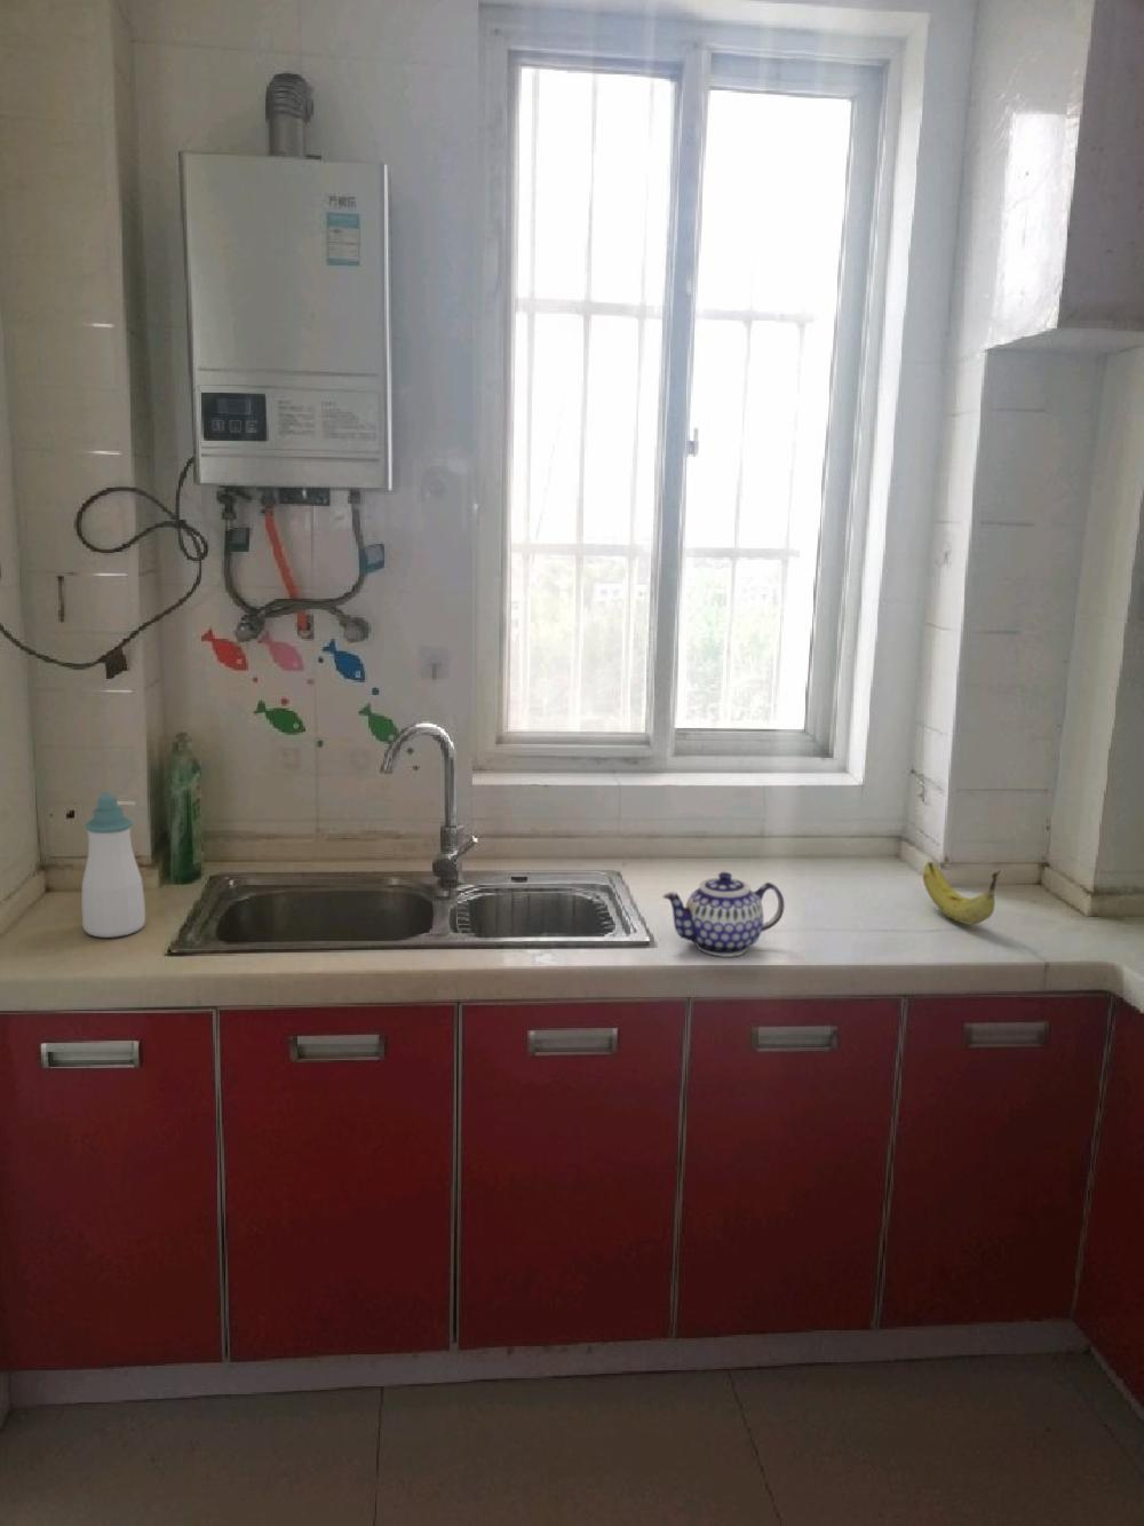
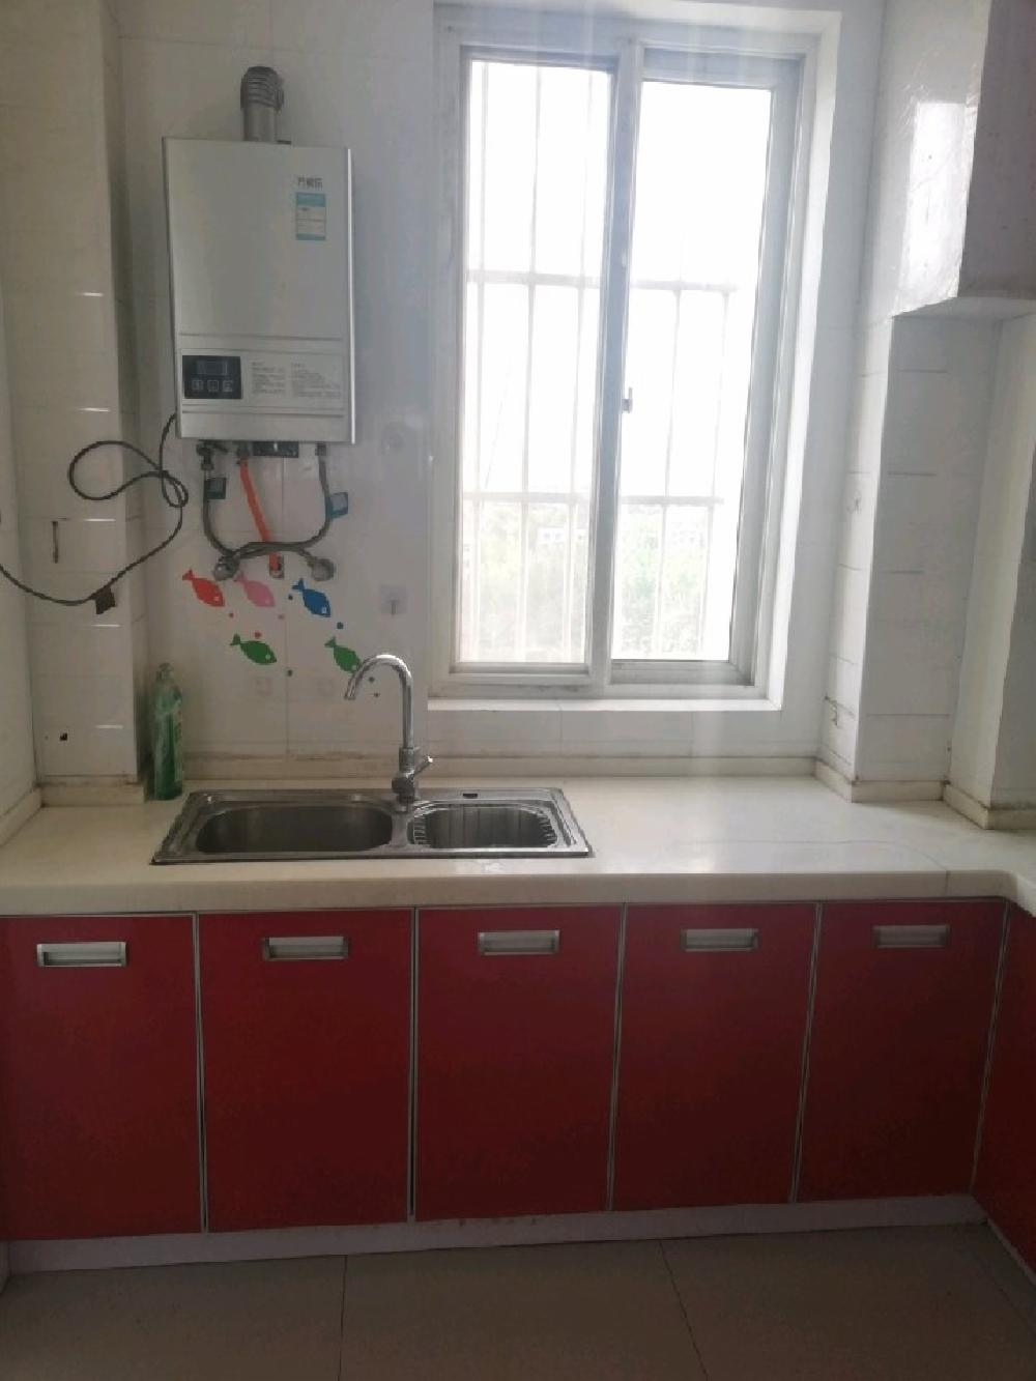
- teapot [661,871,786,958]
- soap bottle [81,791,147,939]
- fruit [922,861,1002,925]
